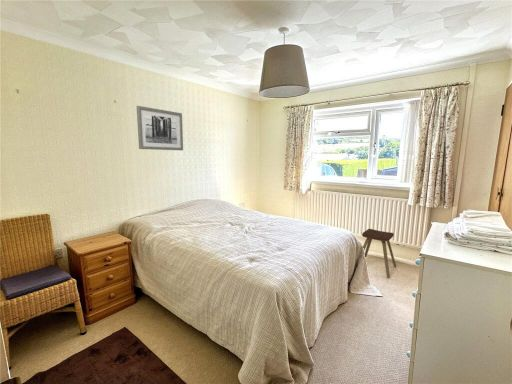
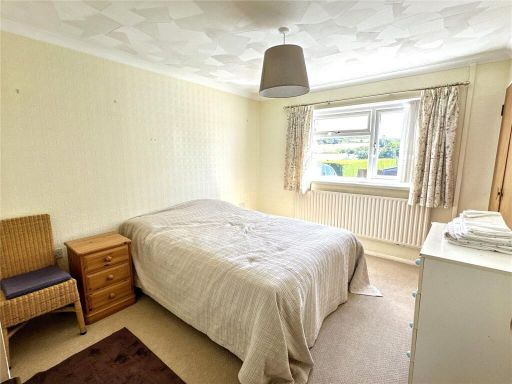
- wall art [136,105,184,151]
- music stool [361,228,397,279]
